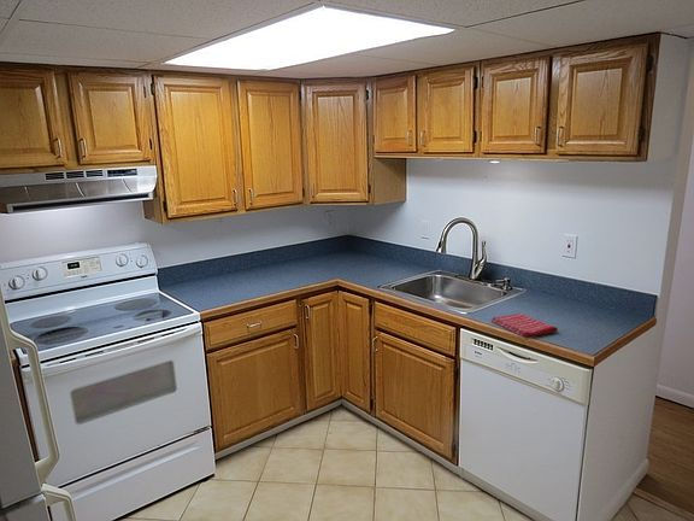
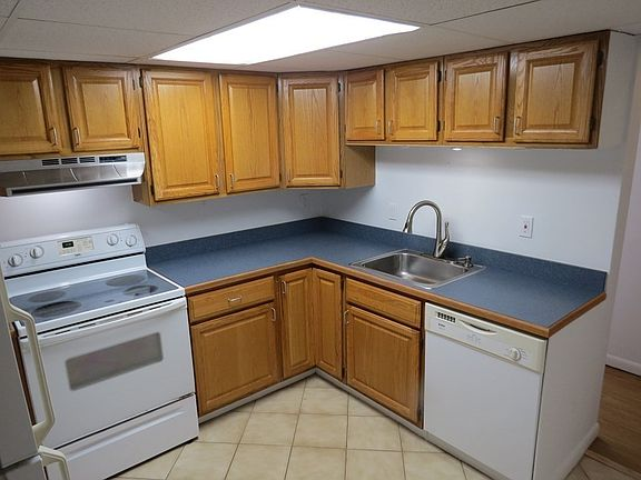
- dish towel [490,312,559,339]
